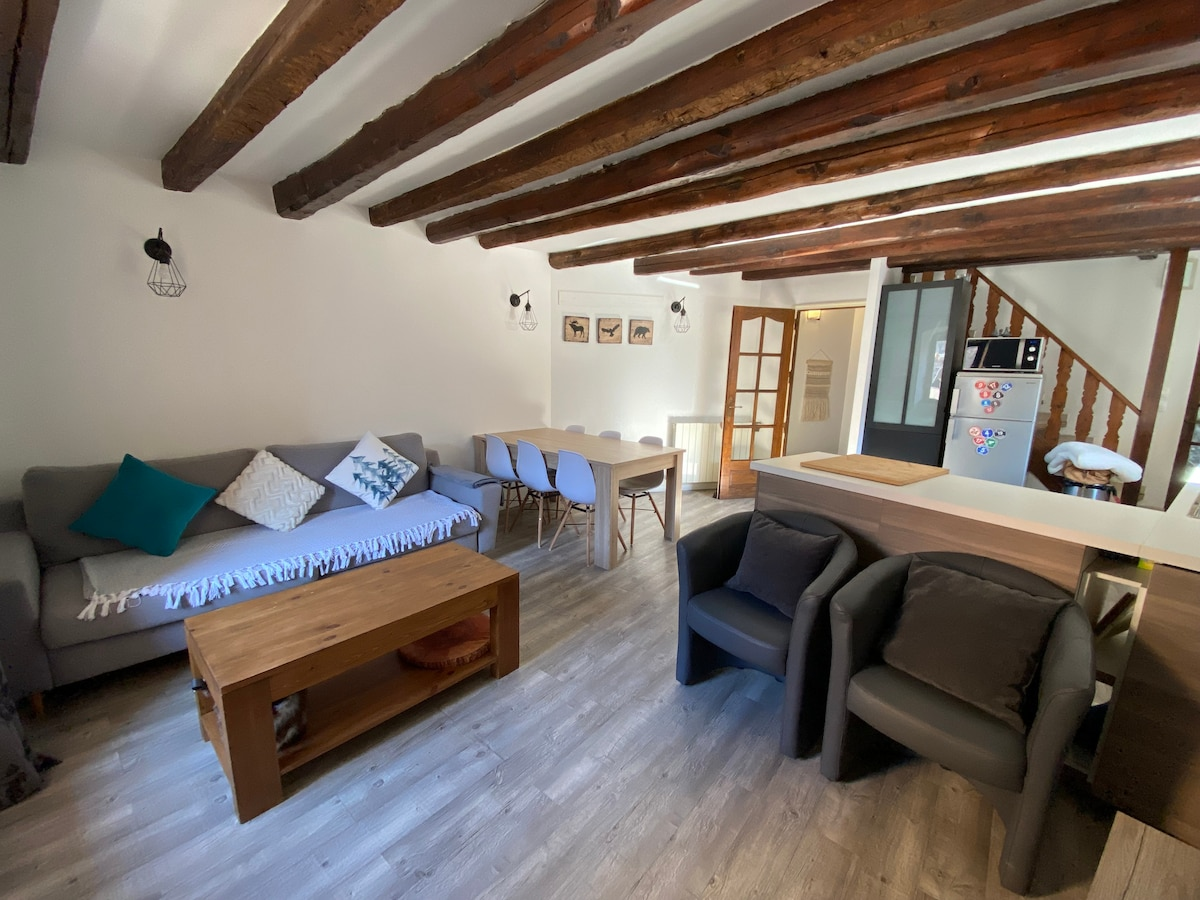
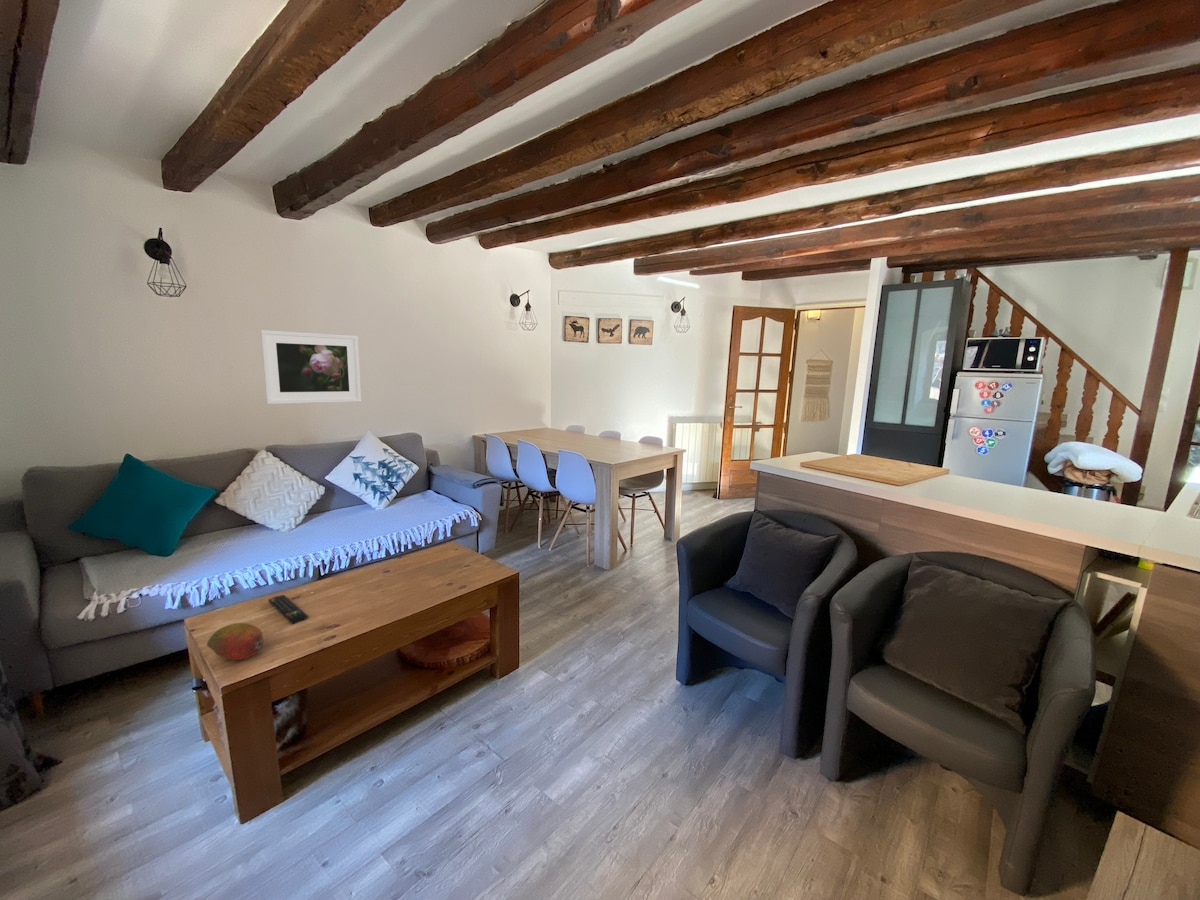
+ fruit [206,622,264,661]
+ remote control [267,594,309,624]
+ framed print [260,329,362,405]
